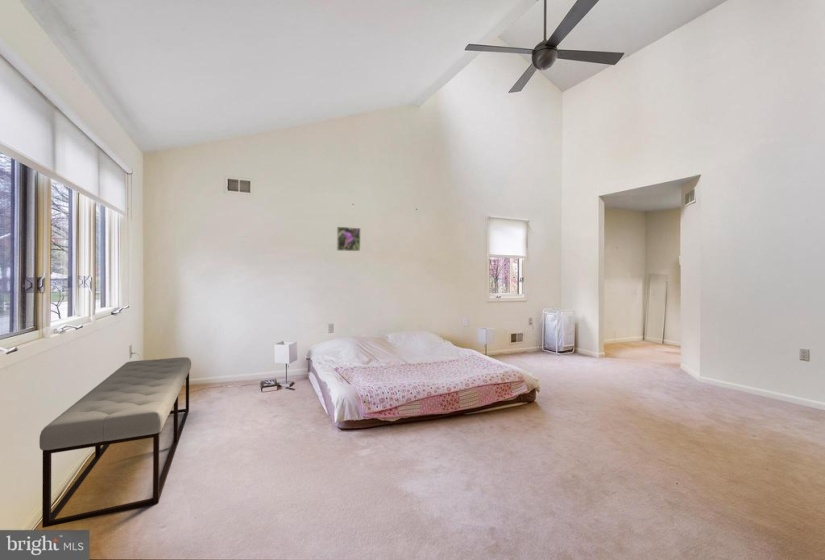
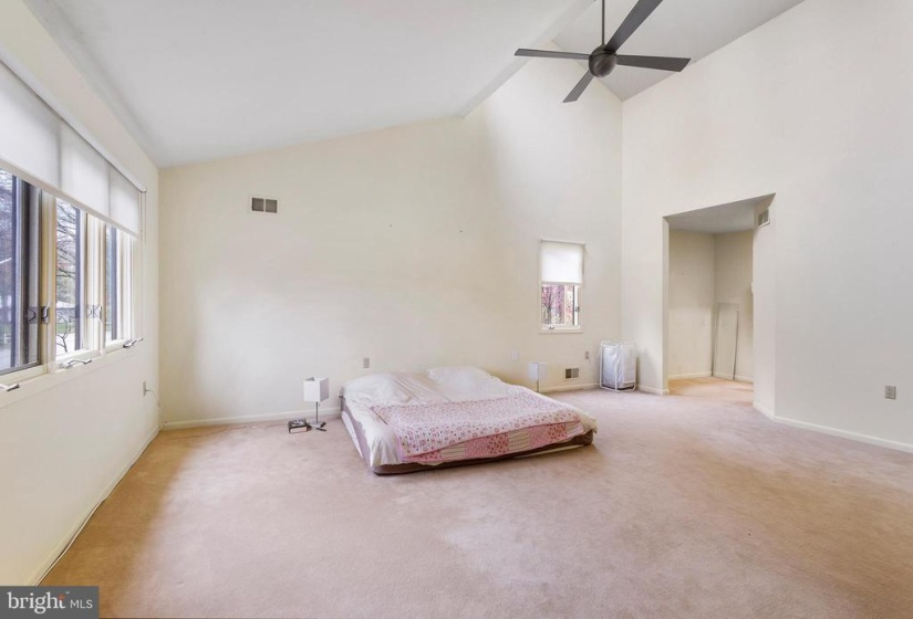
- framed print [336,226,361,253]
- bench [38,356,192,529]
